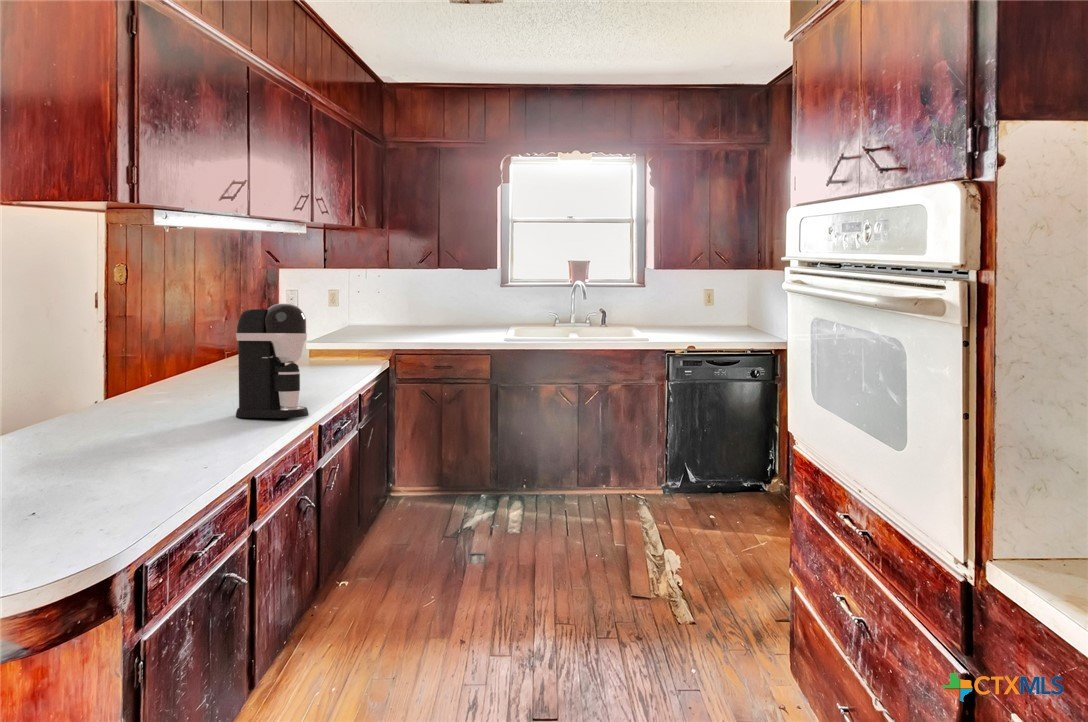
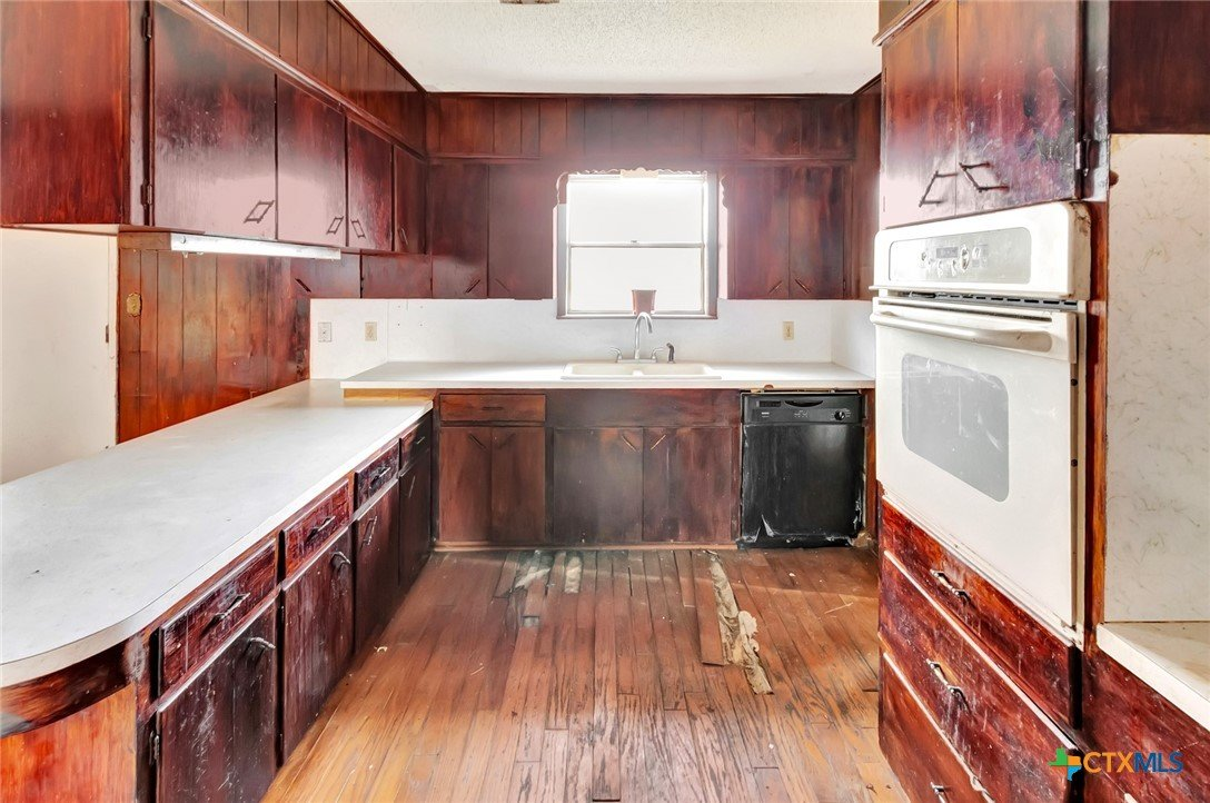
- coffee maker [235,303,310,419]
